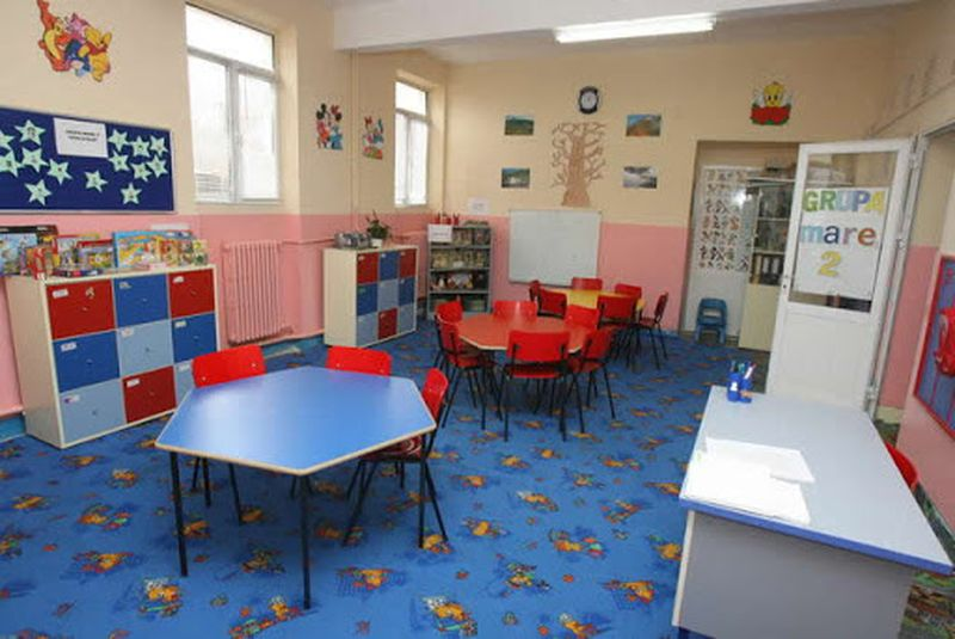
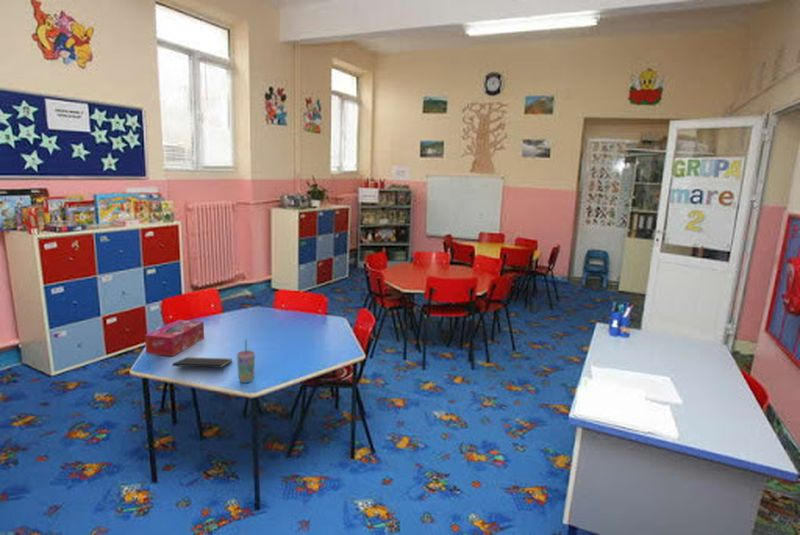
+ tissue box [144,319,205,357]
+ cup [236,339,256,384]
+ notepad [171,356,233,374]
